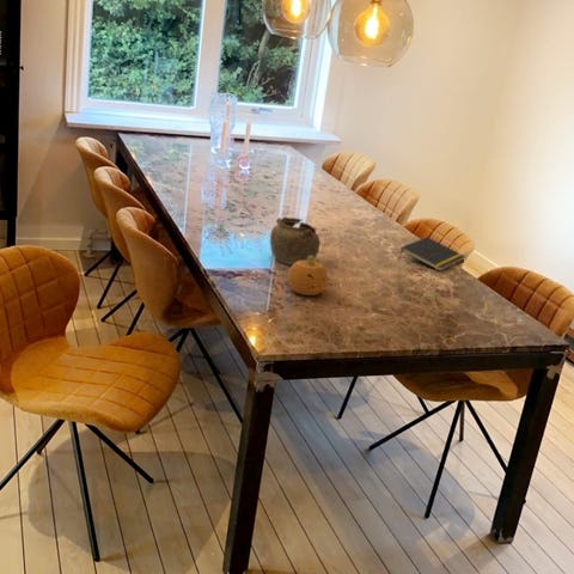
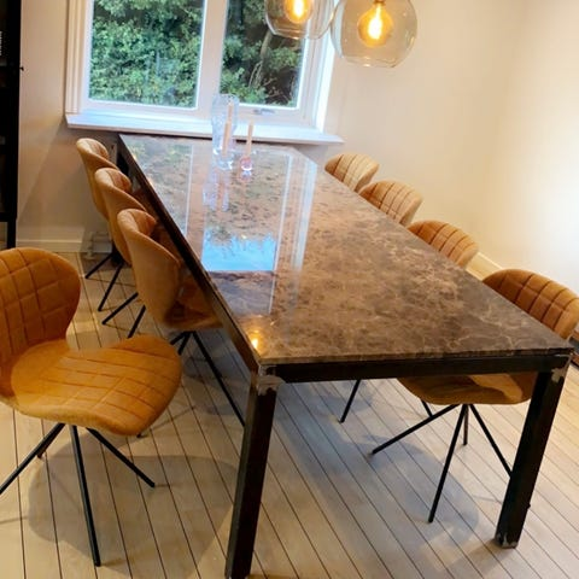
- fruit [287,256,329,297]
- teapot [269,215,322,265]
- notepad [397,236,466,273]
